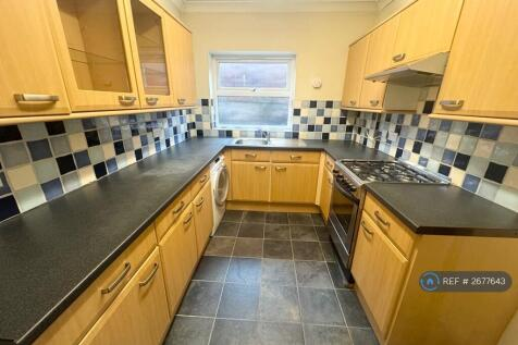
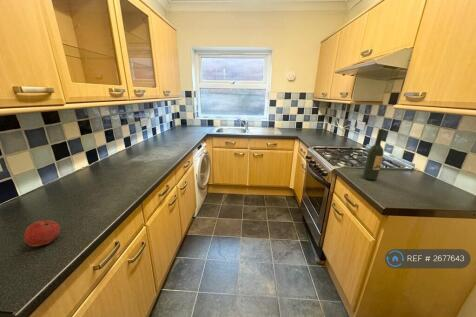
+ apple [23,219,61,247]
+ wine bottle [362,128,385,181]
